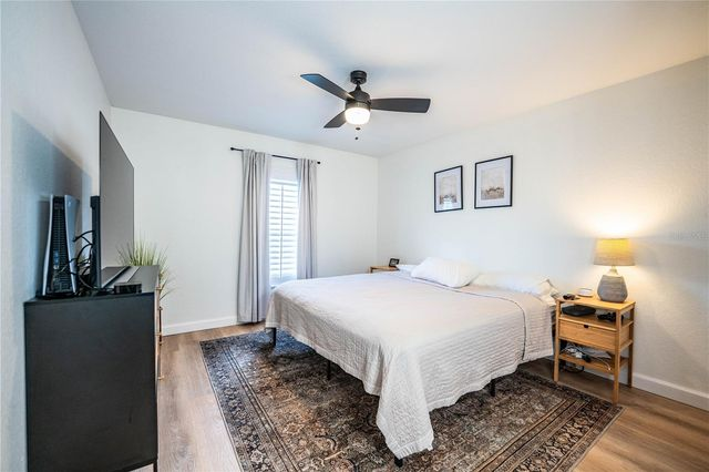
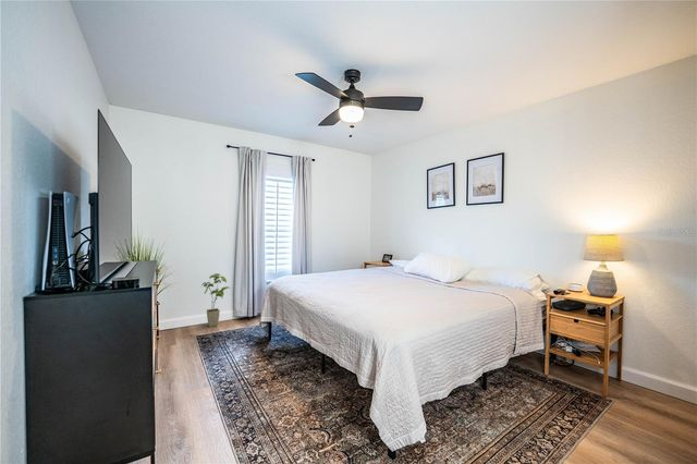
+ house plant [200,272,232,328]
